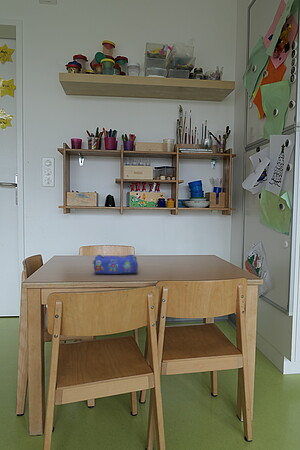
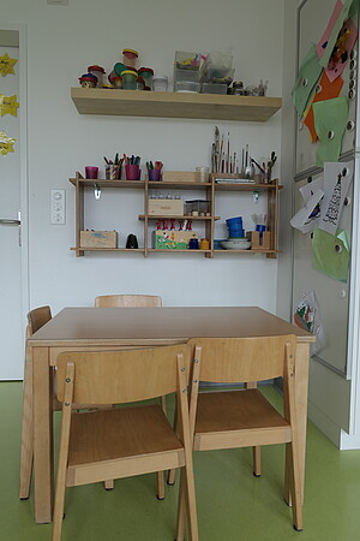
- pencil case [91,253,139,275]
